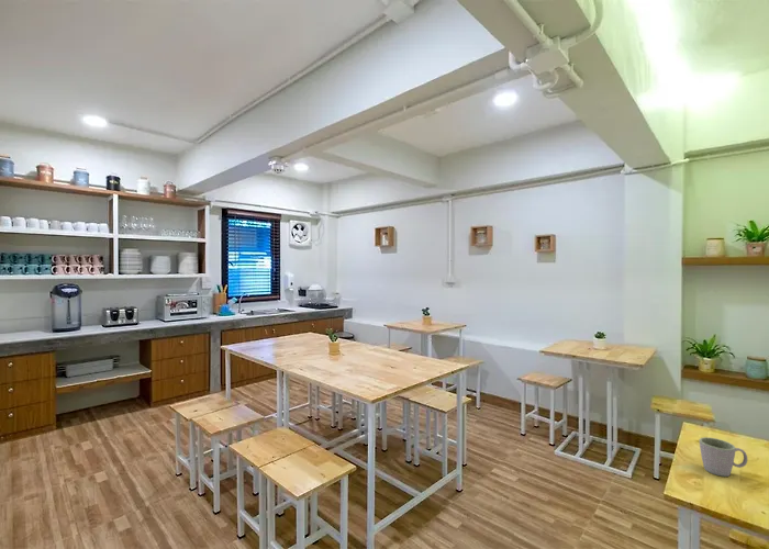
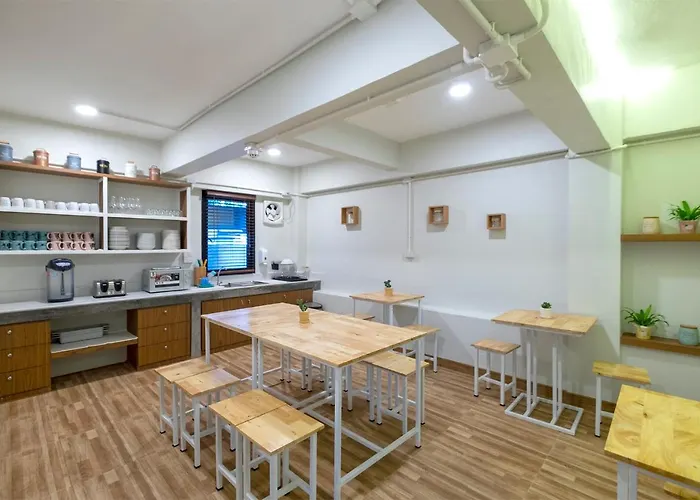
- mug [699,436,748,478]
